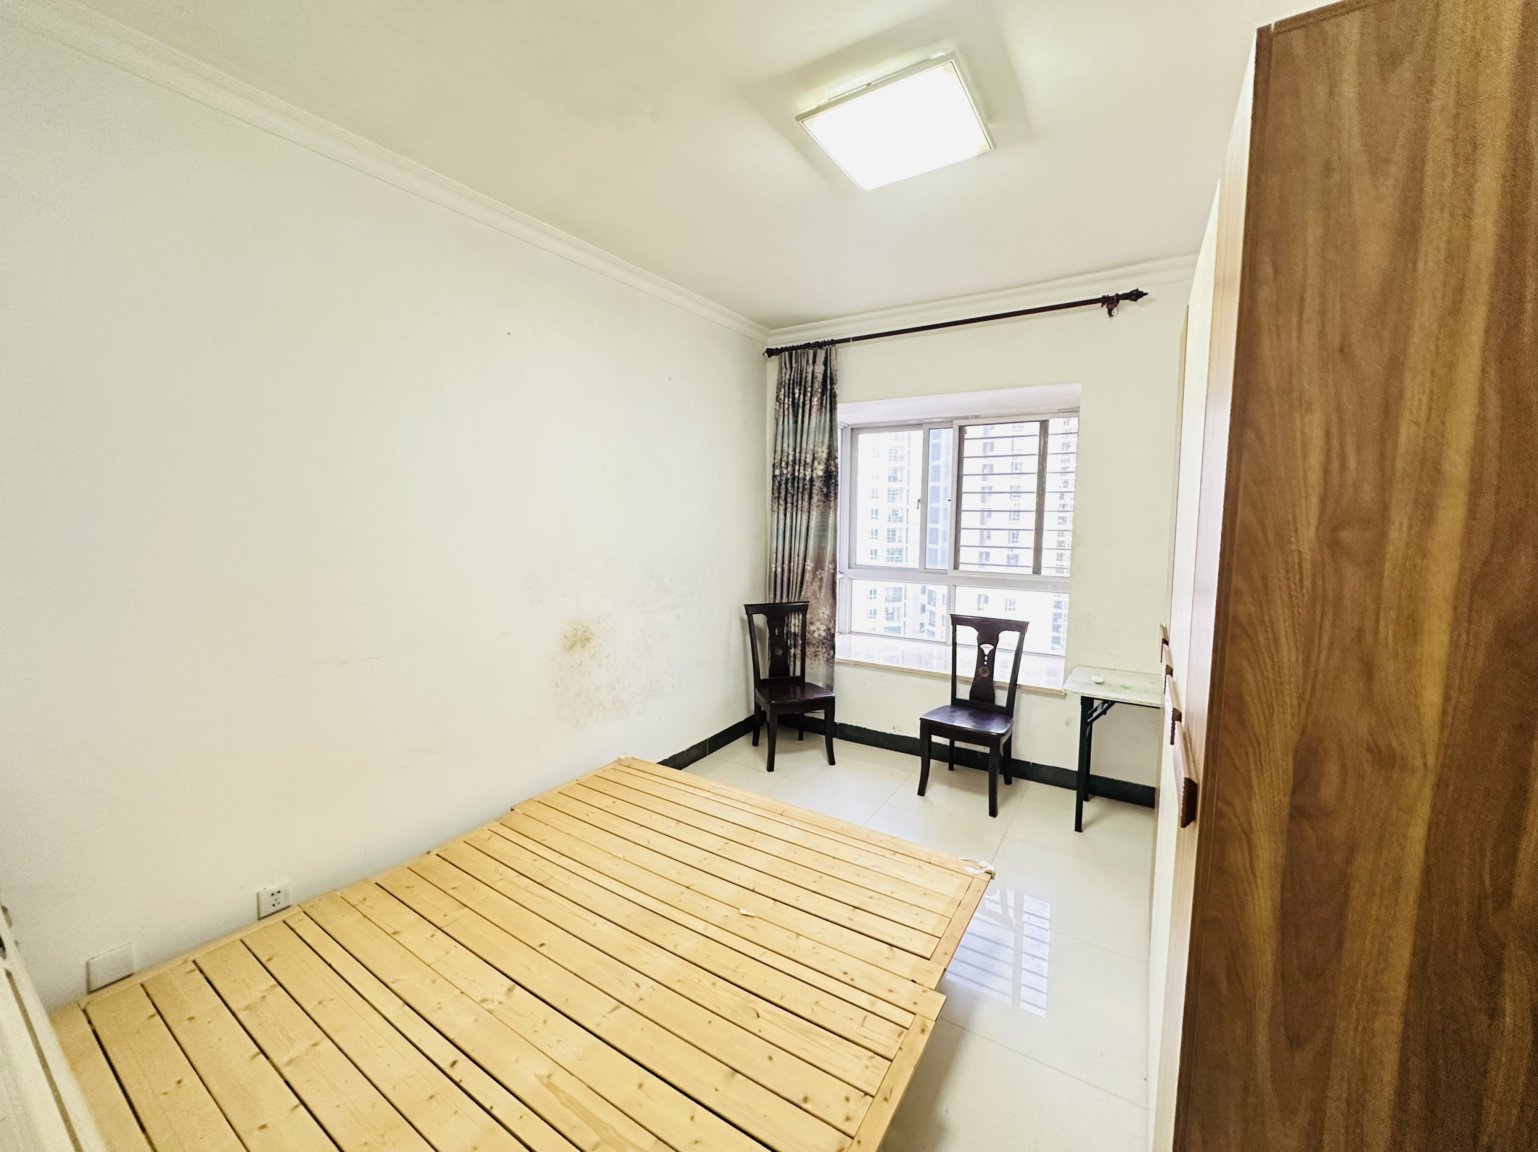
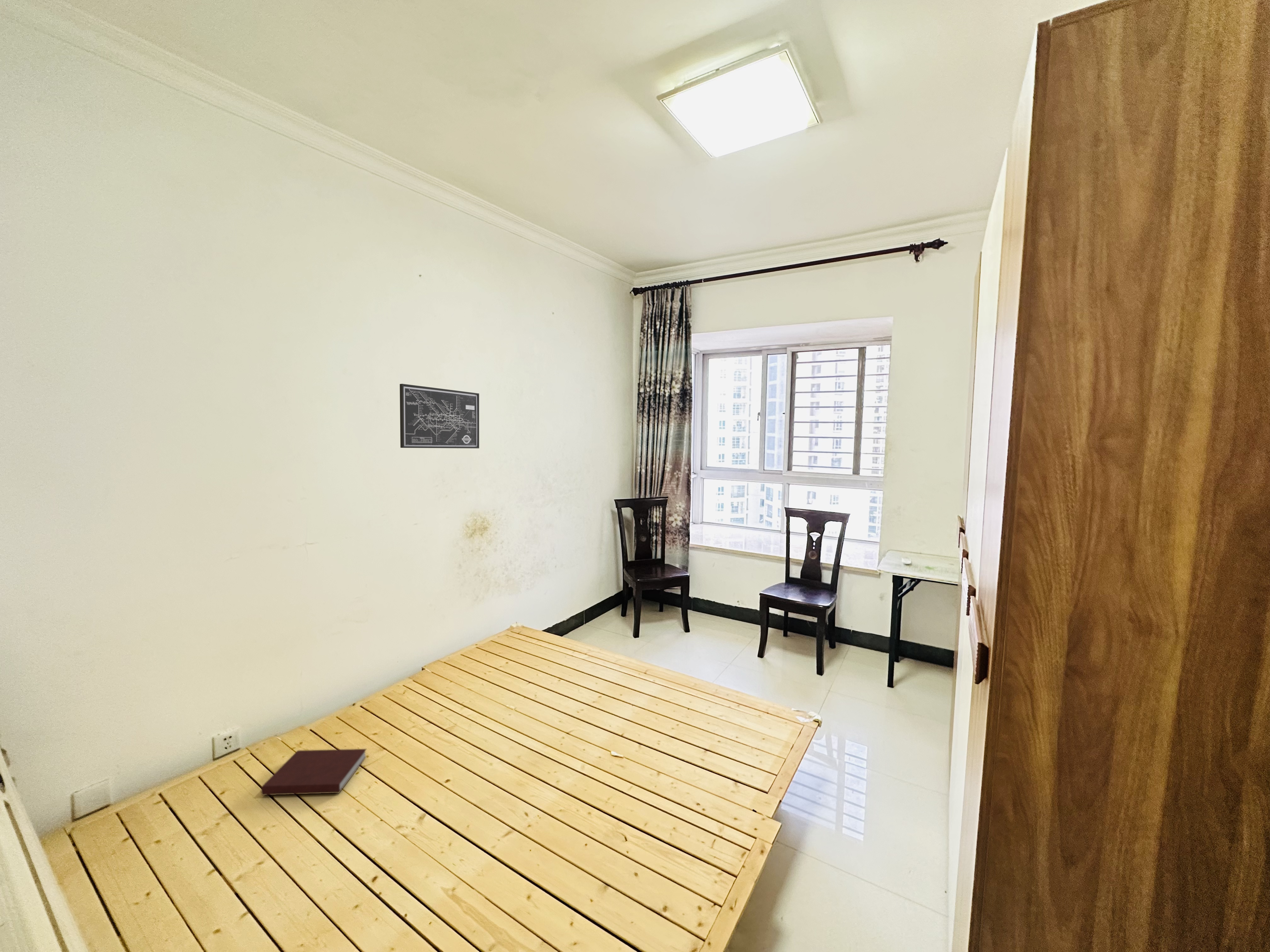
+ notebook [261,749,367,796]
+ wall art [399,383,479,449]
